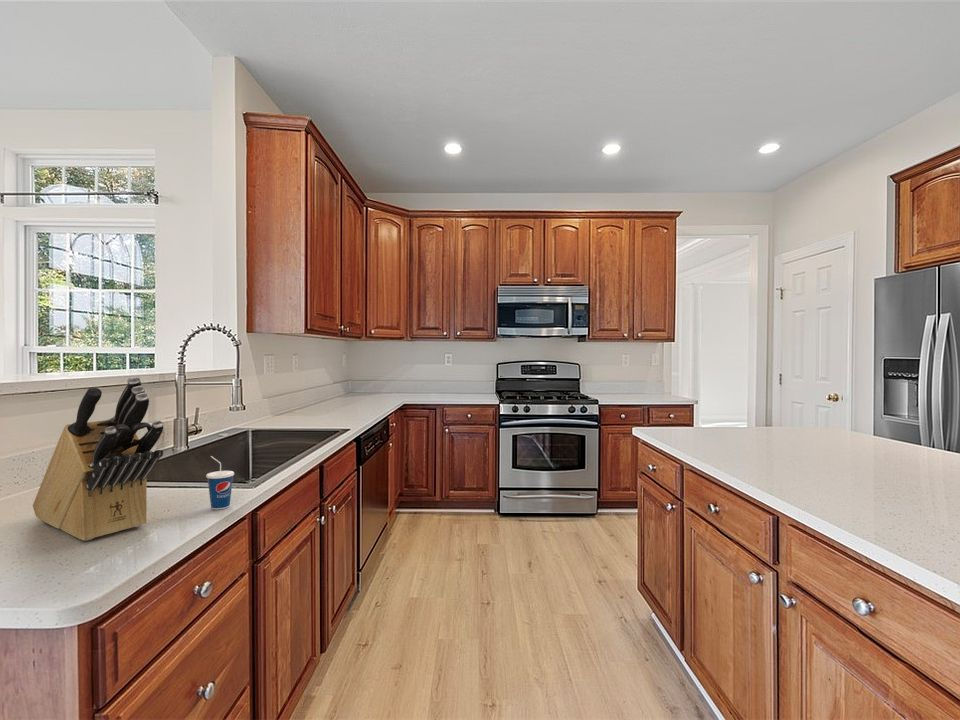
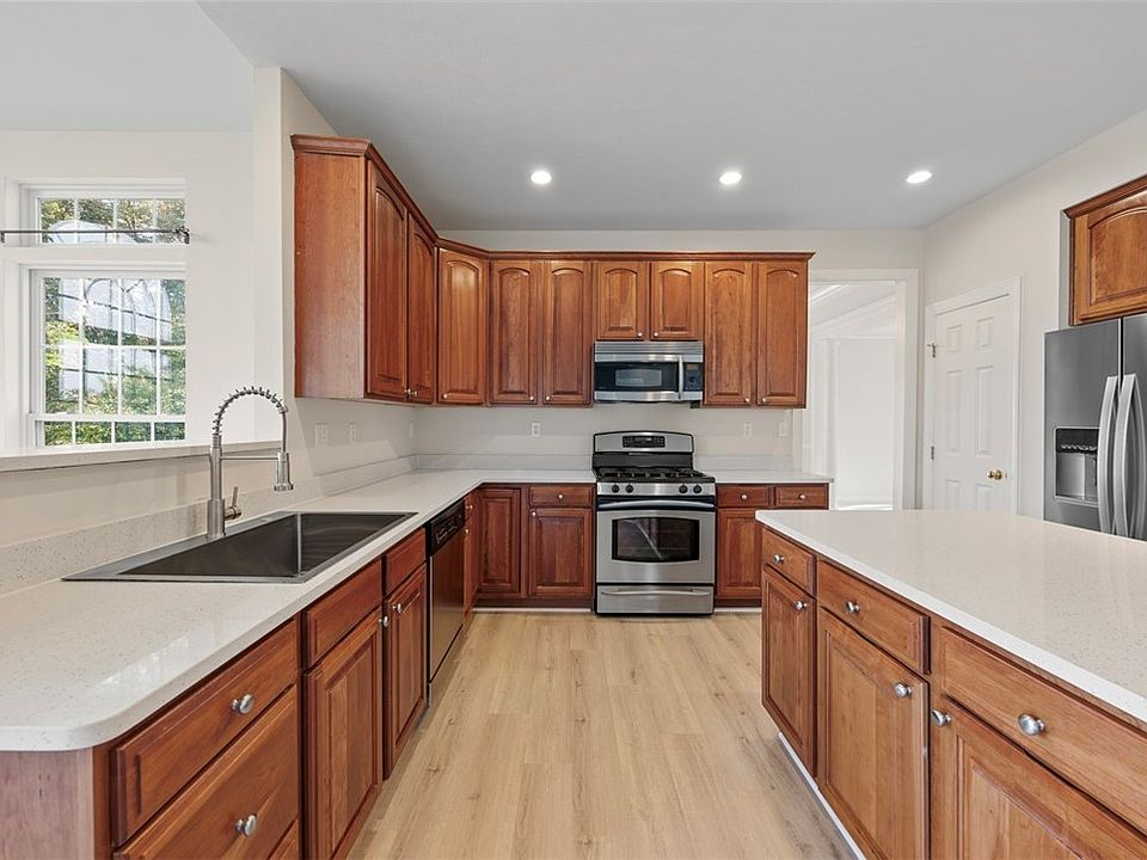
- cup [205,455,235,510]
- knife block [32,376,164,542]
